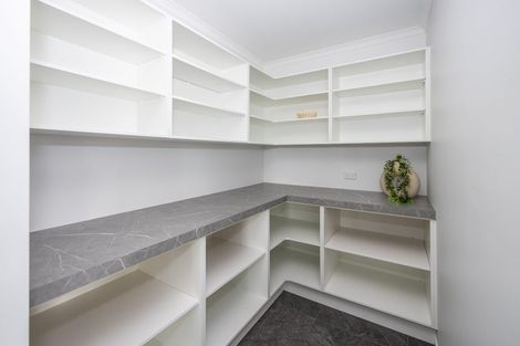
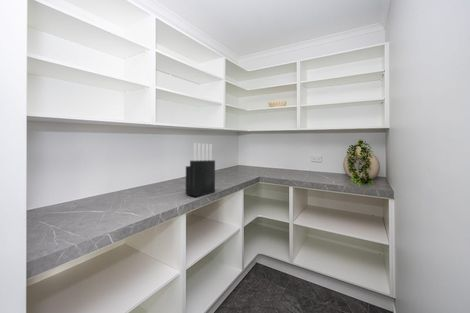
+ knife block [185,142,216,197]
